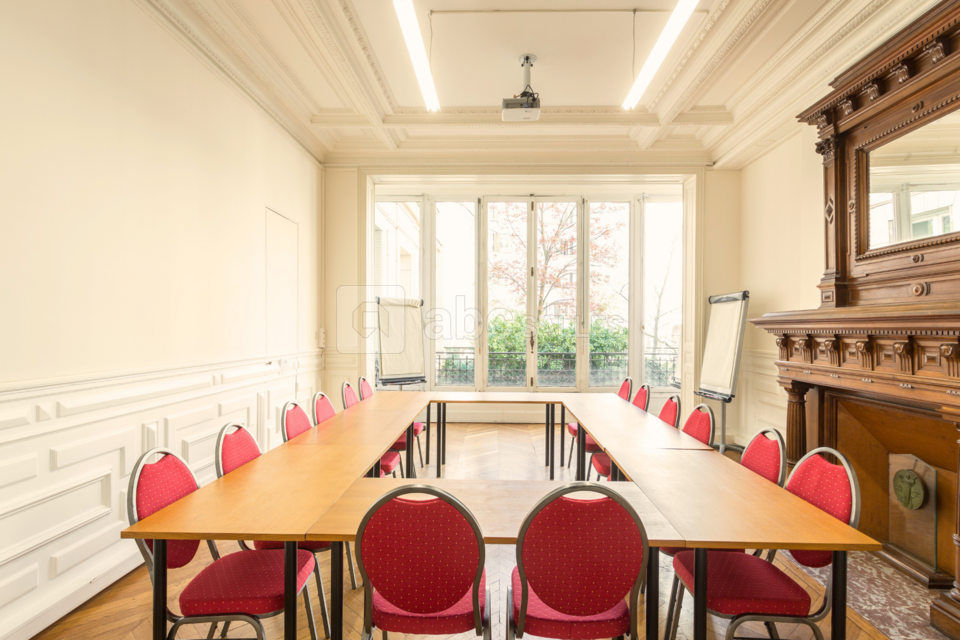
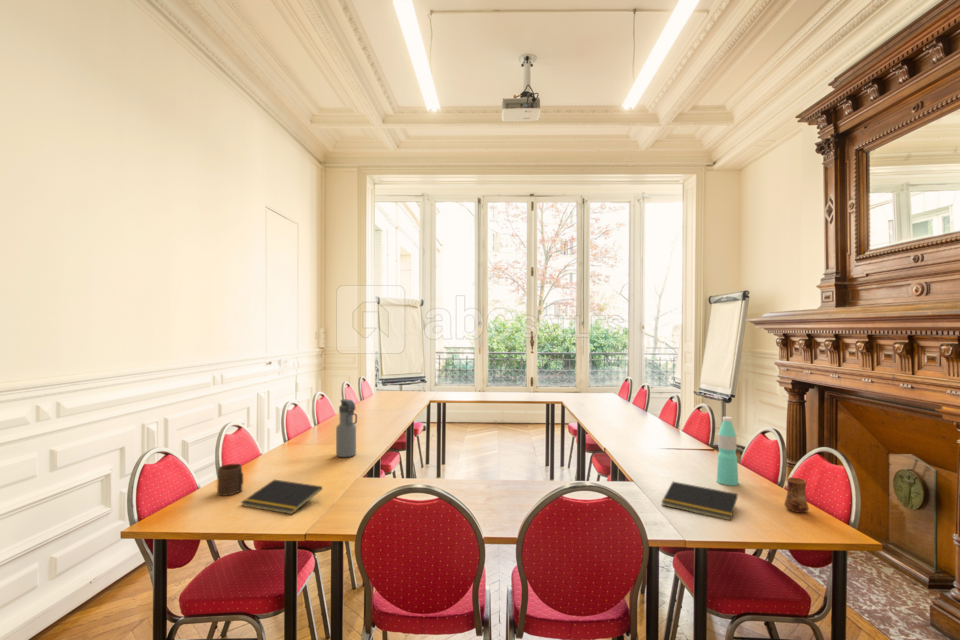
+ notepad [661,481,739,521]
+ cup [216,463,244,497]
+ notepad [240,479,323,515]
+ water bottle [716,416,739,487]
+ cup [783,476,810,514]
+ water bottle [335,398,358,458]
